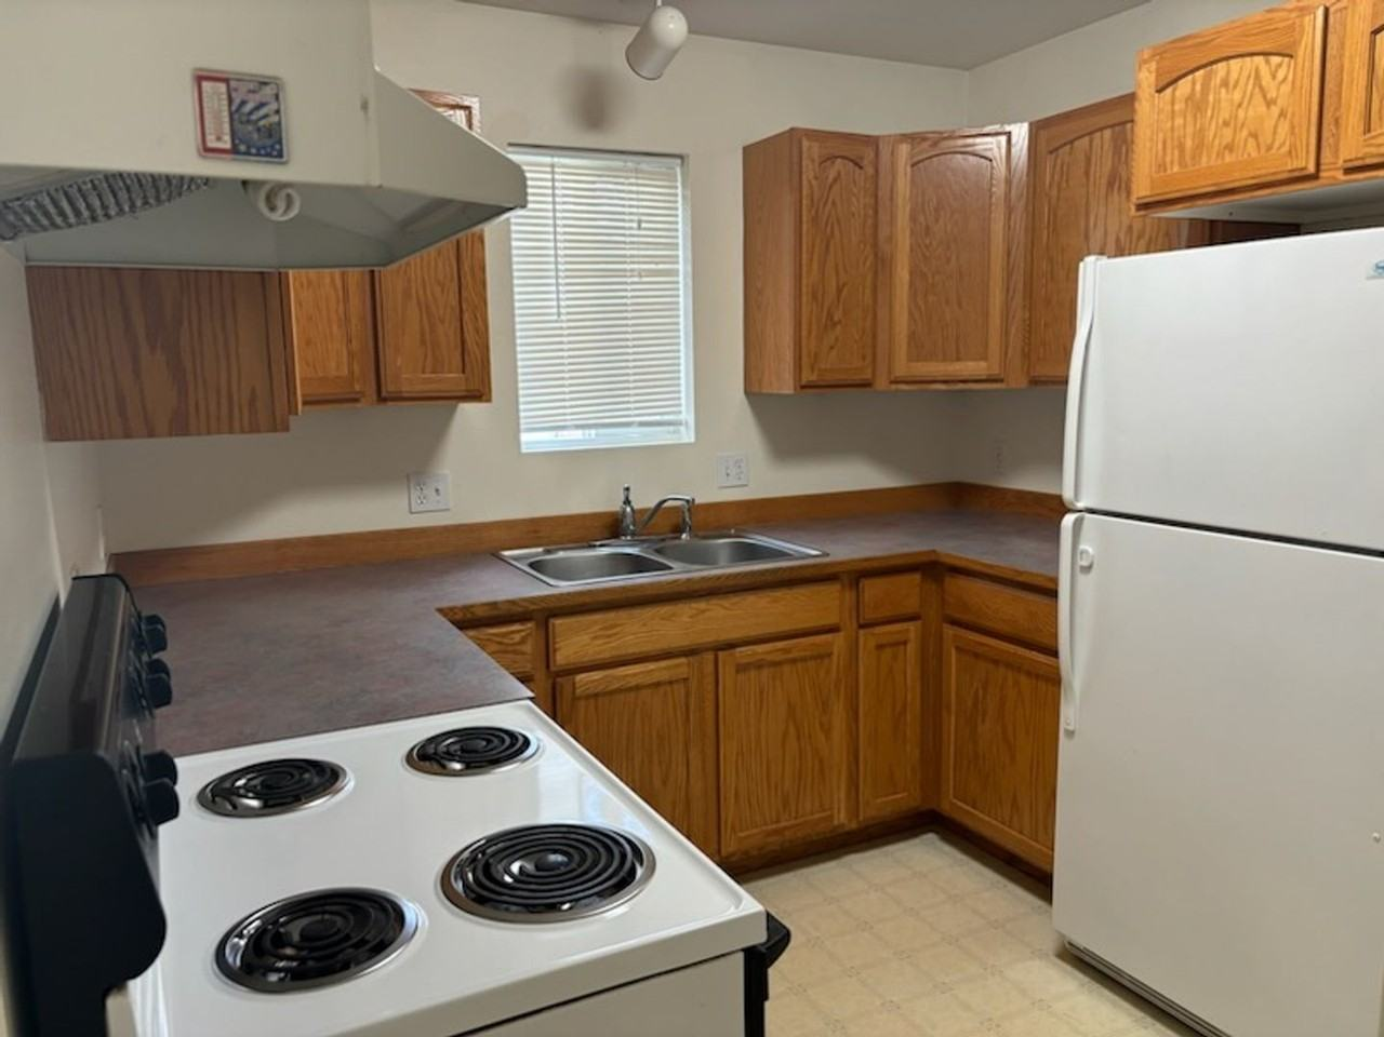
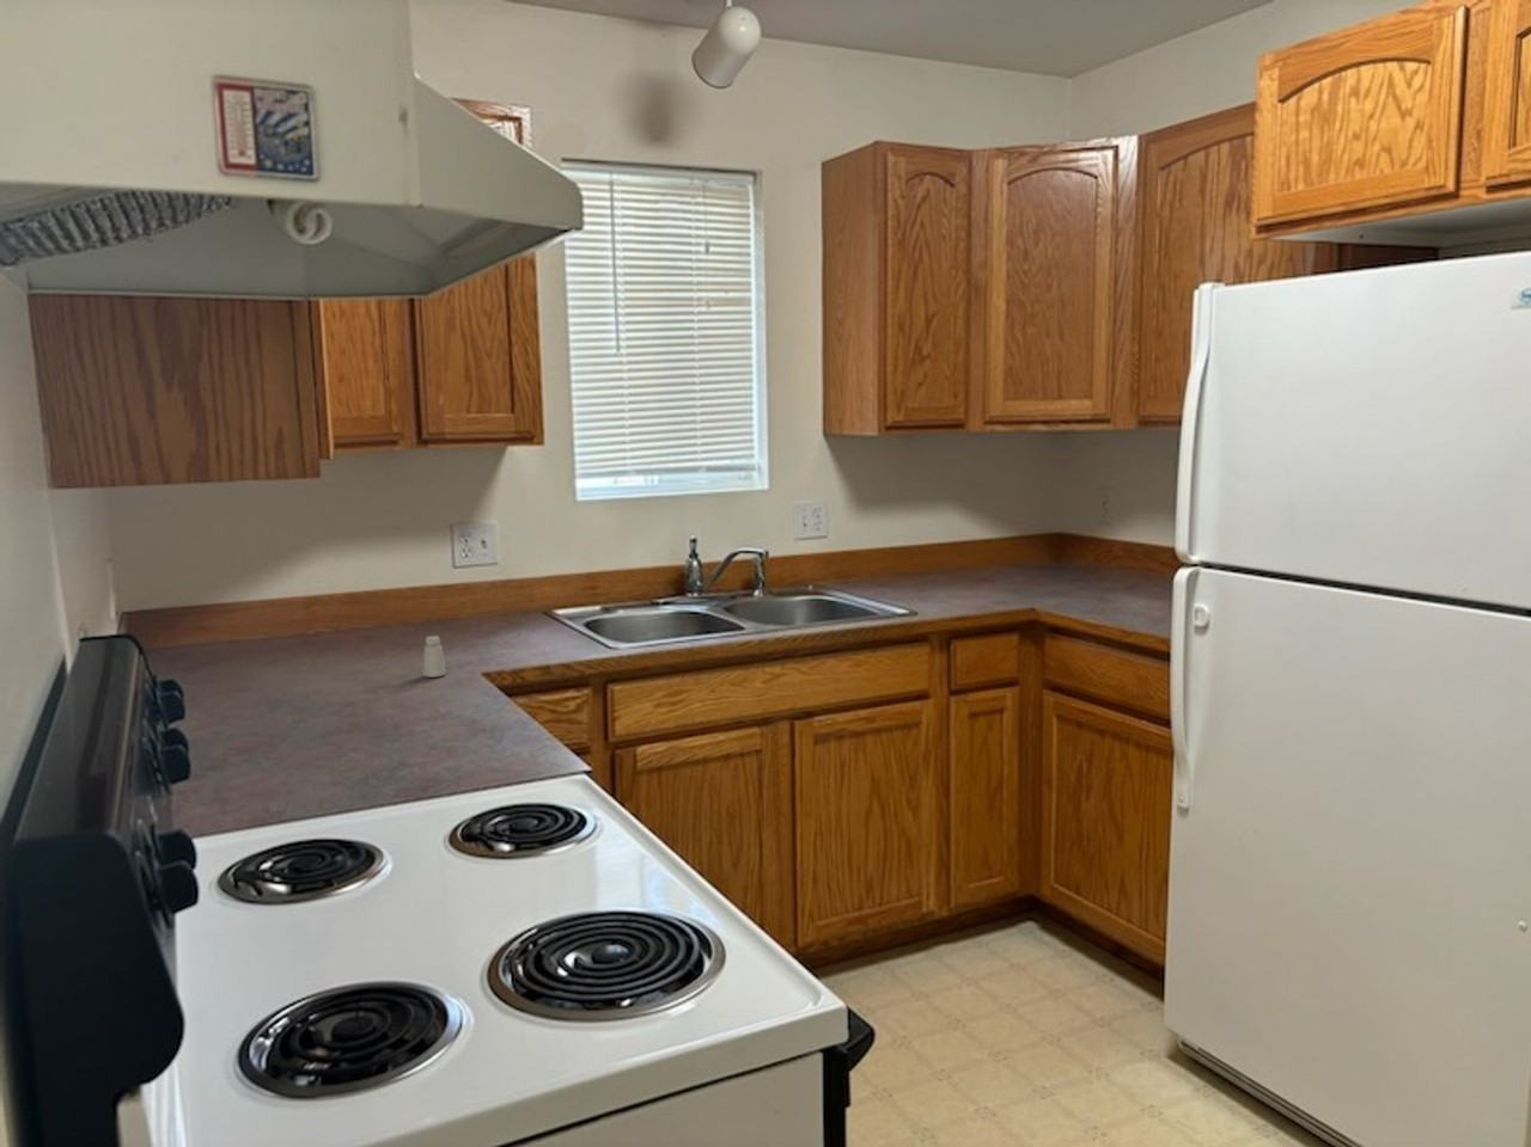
+ saltshaker [422,635,447,678]
